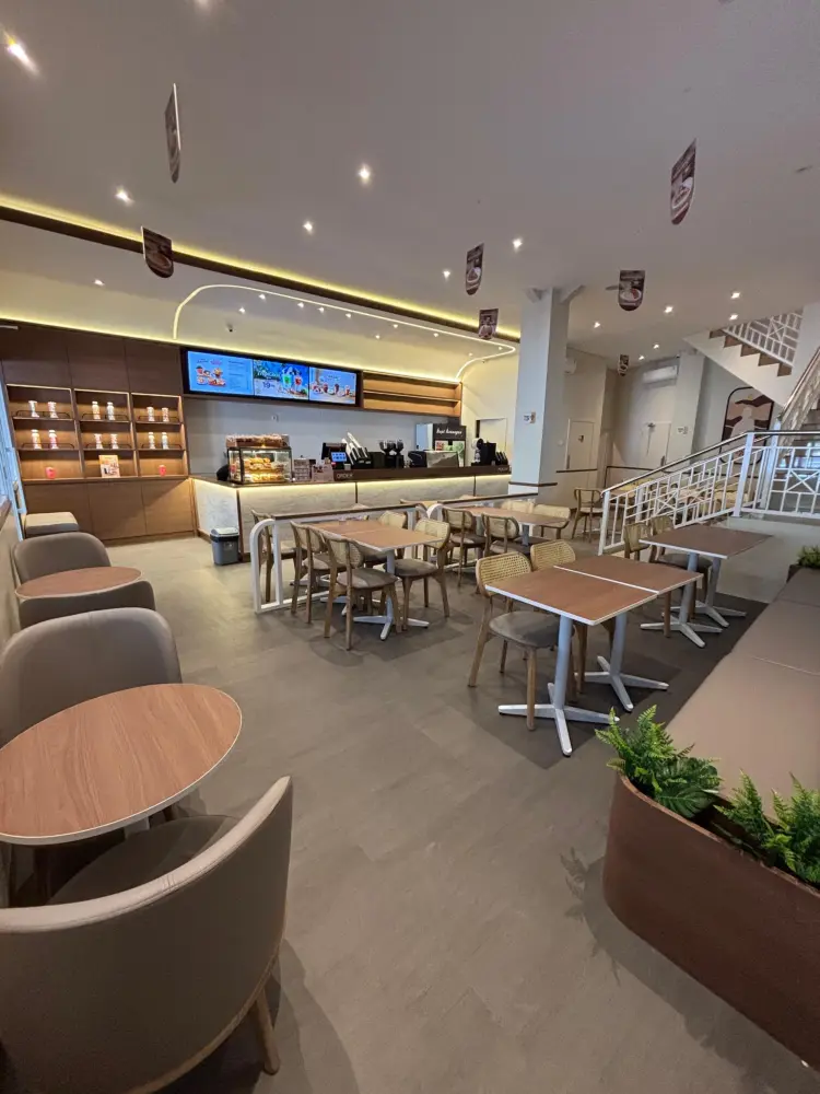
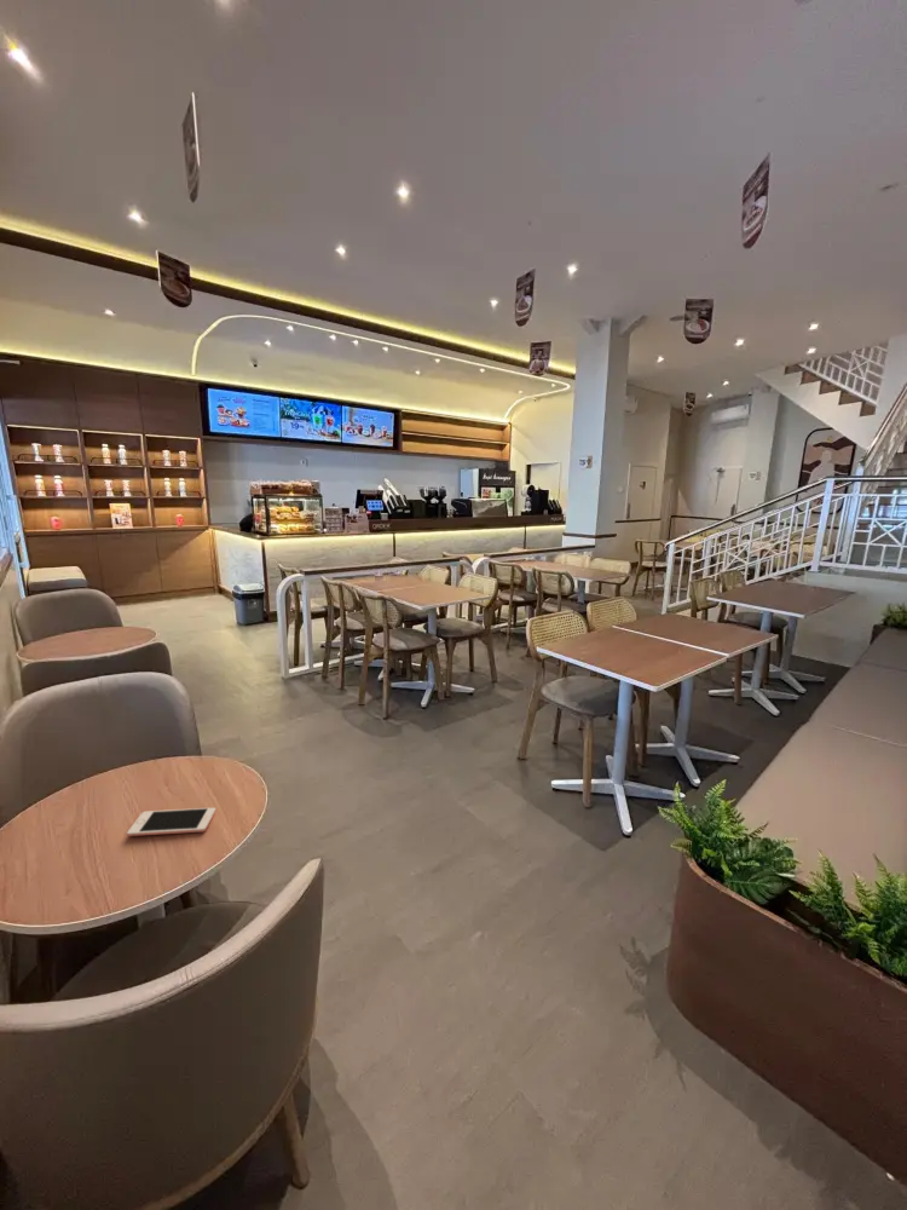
+ cell phone [126,807,216,837]
